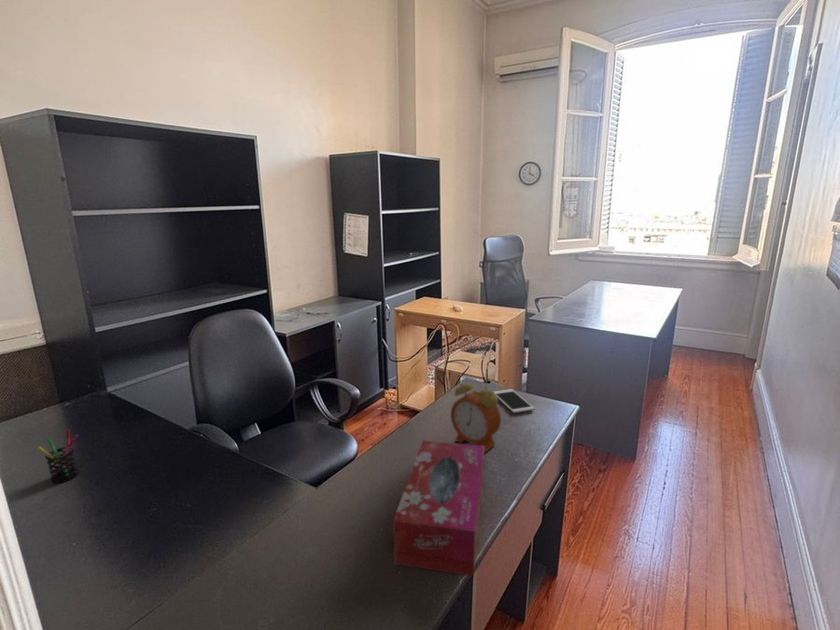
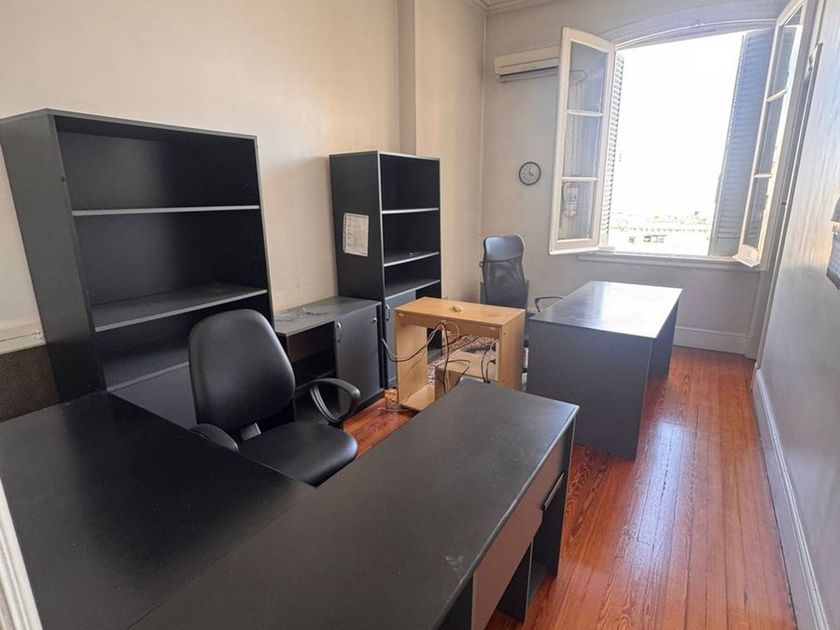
- pen holder [36,429,80,484]
- tissue box [392,439,485,577]
- cell phone [493,388,535,414]
- alarm clock [450,374,502,454]
